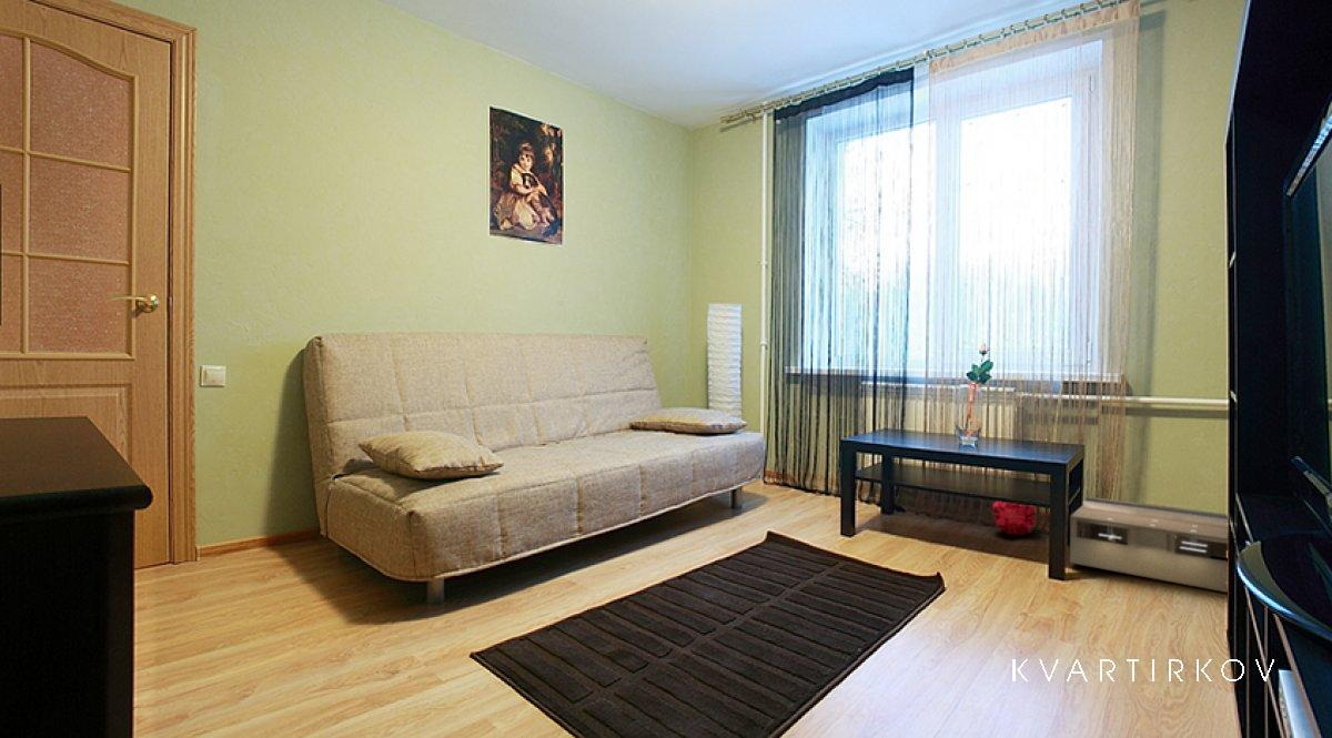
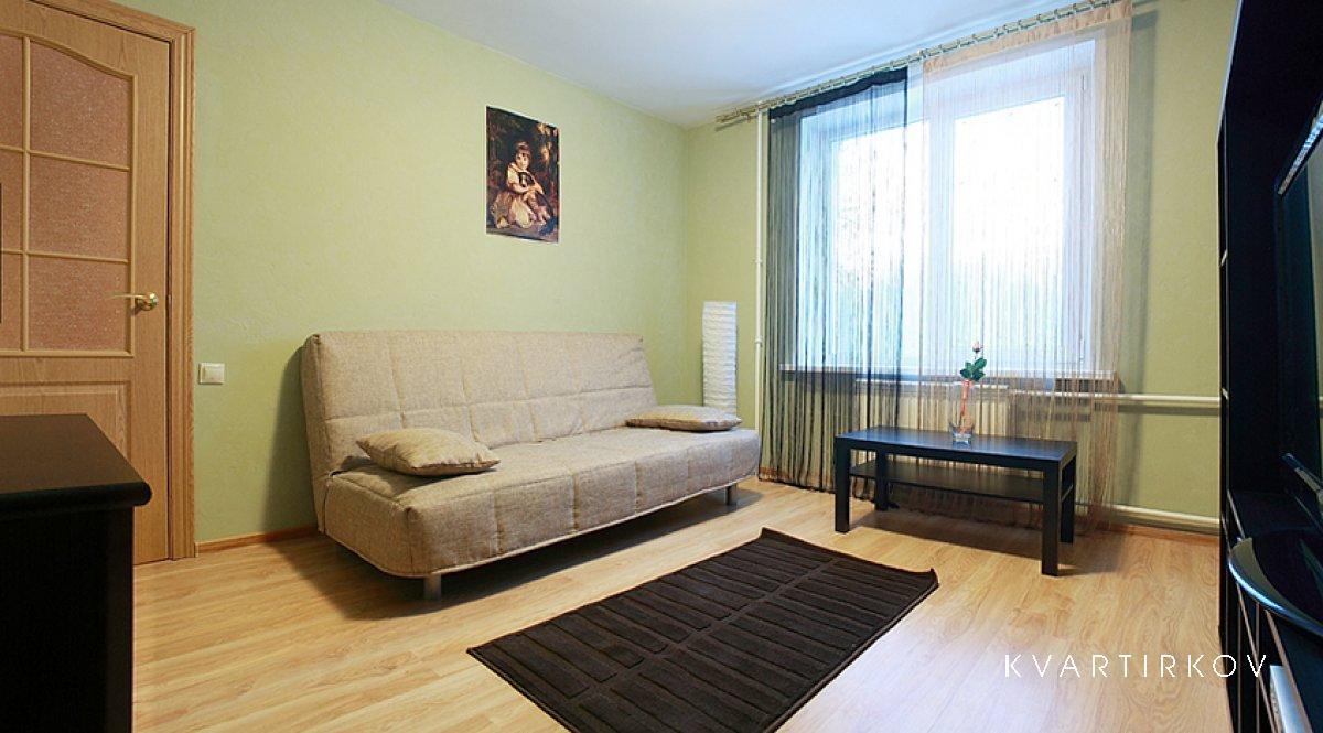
- decorative ball [991,501,1038,537]
- ceiling vent [1069,496,1229,594]
